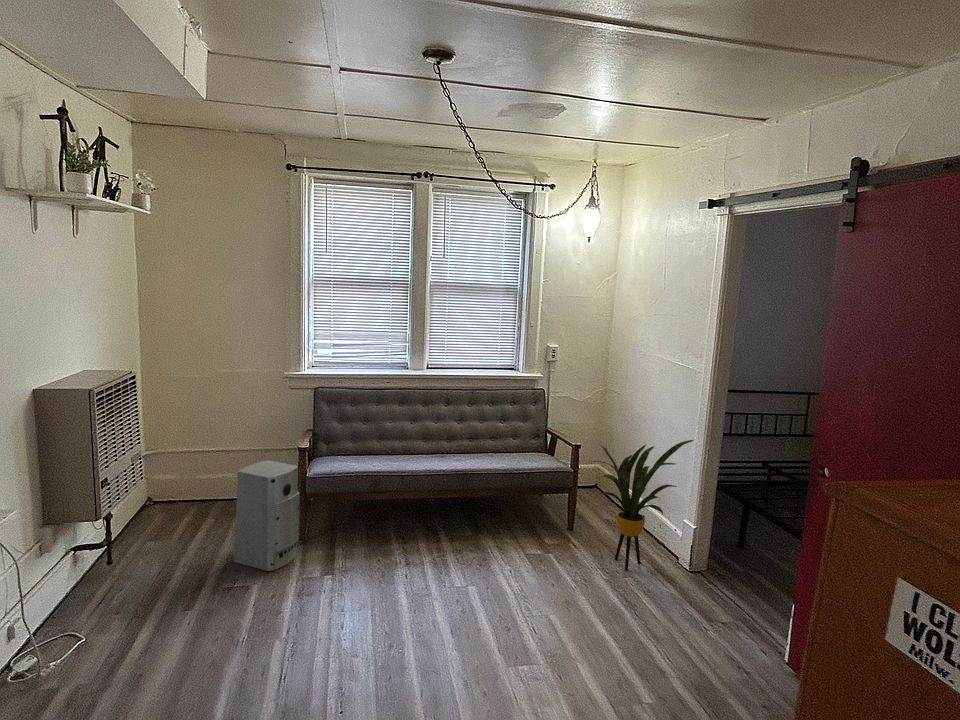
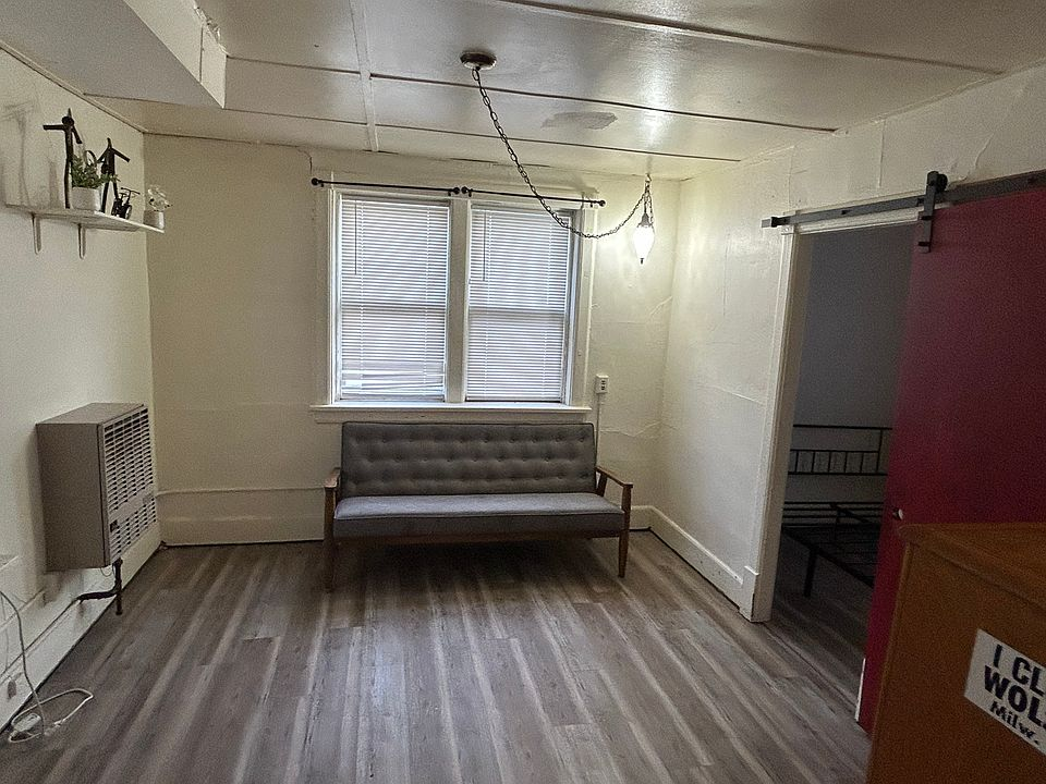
- air purifier [233,459,300,572]
- house plant [592,439,694,571]
